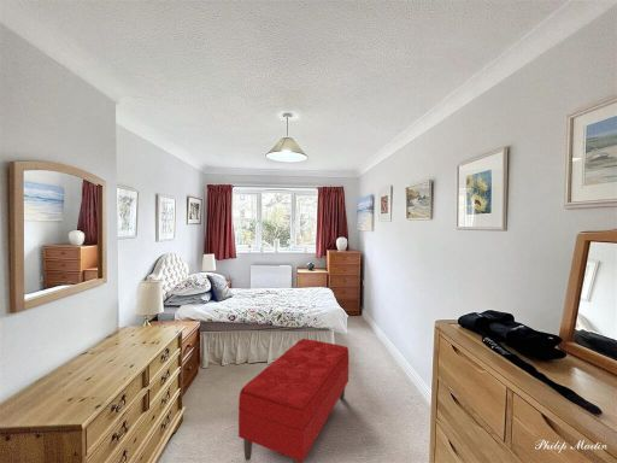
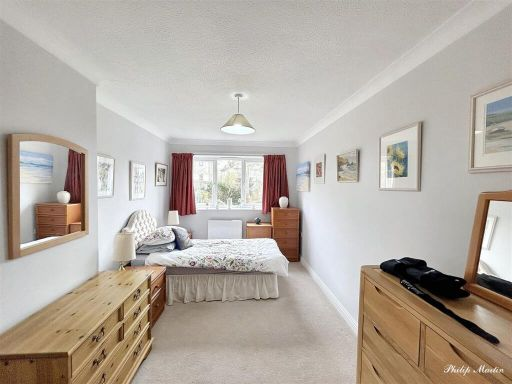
- bench [237,338,351,463]
